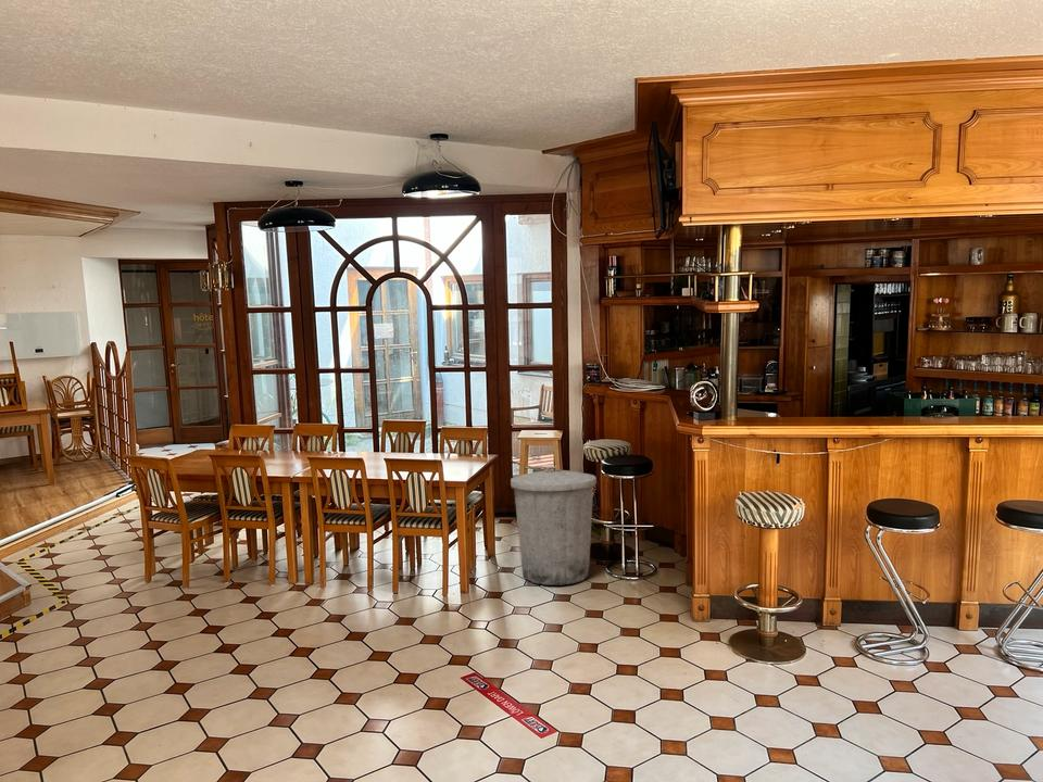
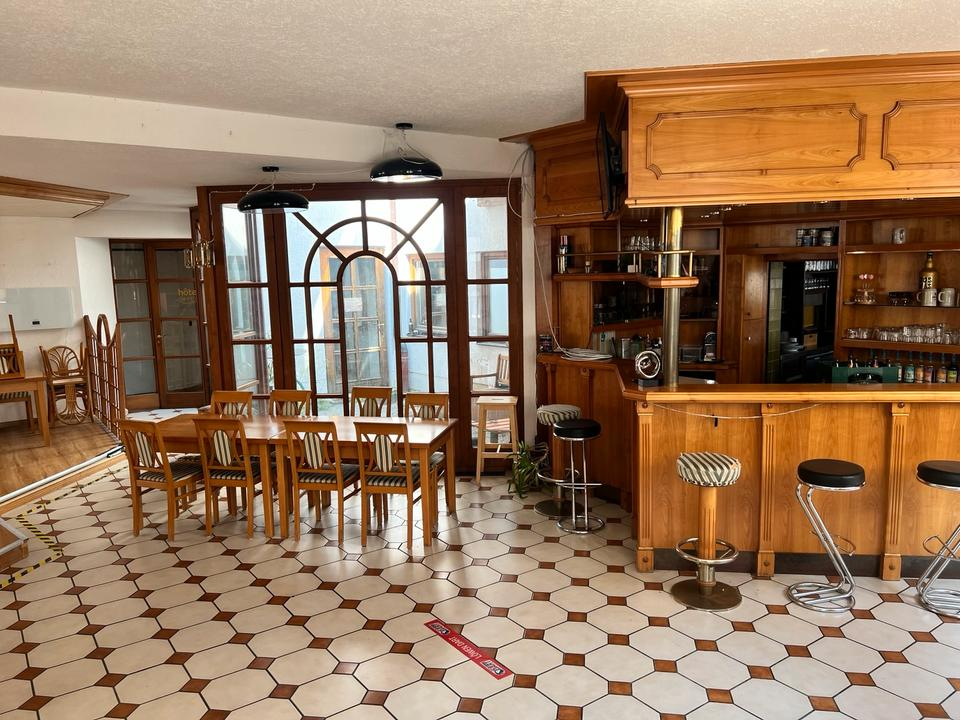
- trash can [510,465,598,586]
